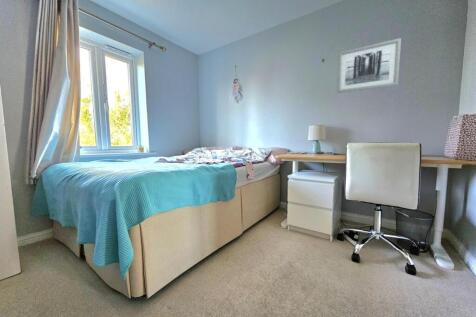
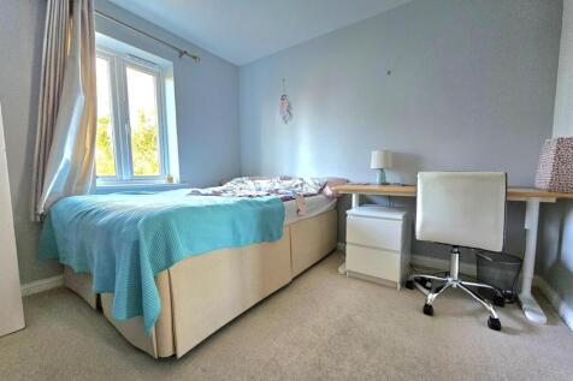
- wall art [336,37,402,94]
